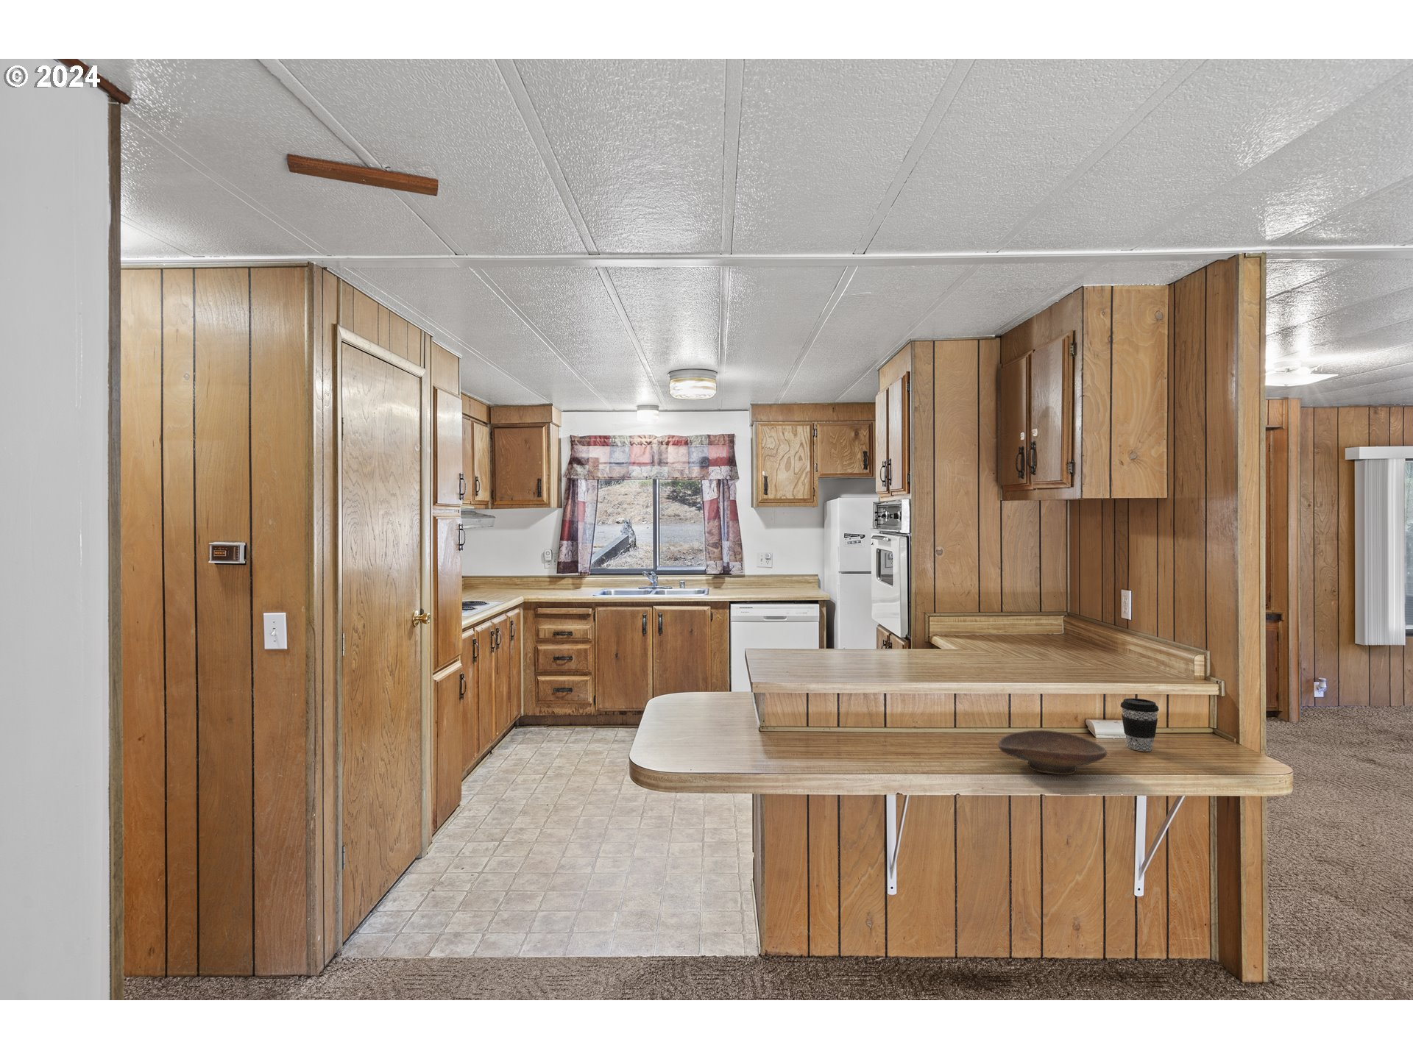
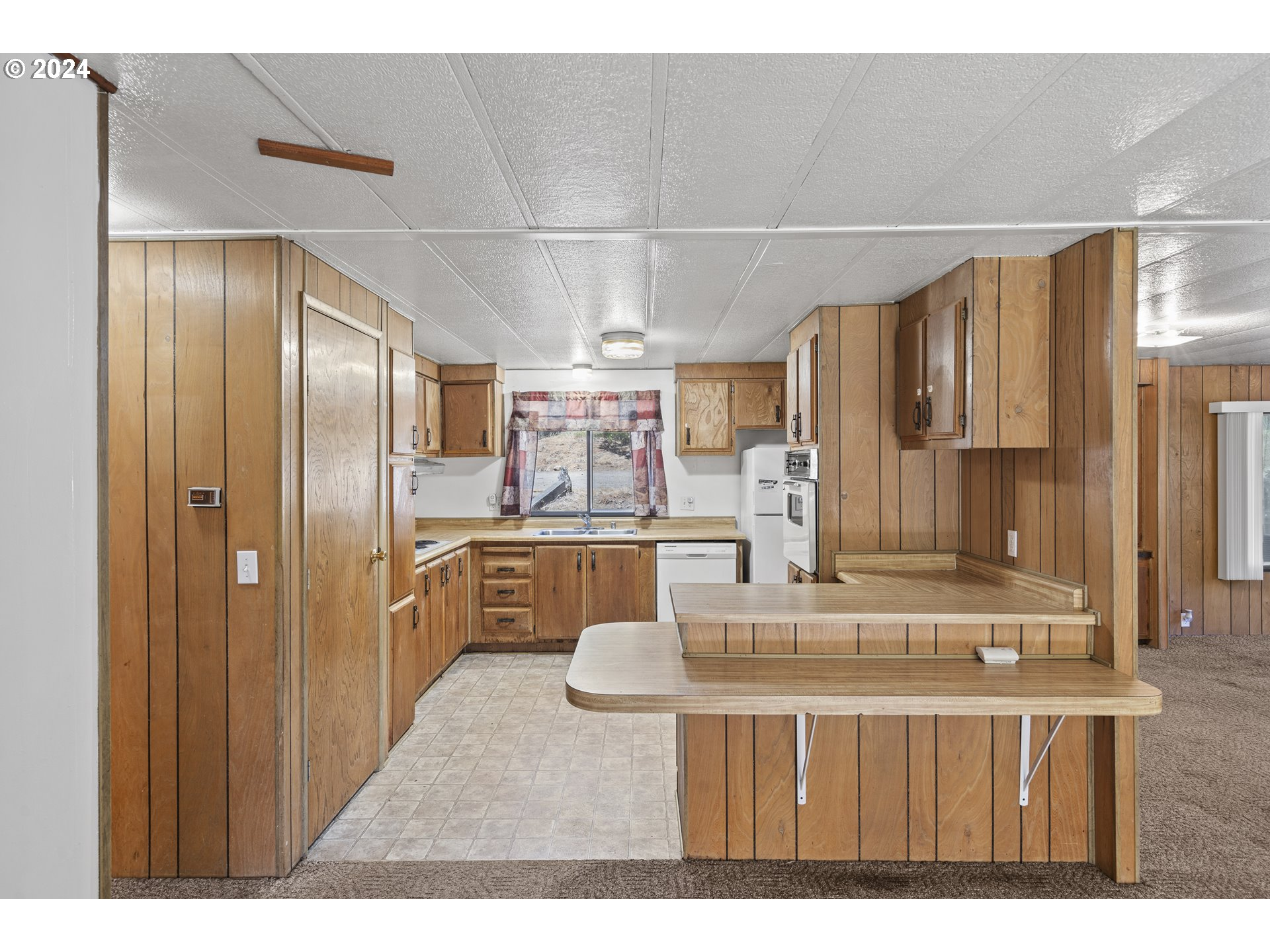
- coffee cup [1120,697,1159,752]
- decorative bowl [997,729,1107,775]
